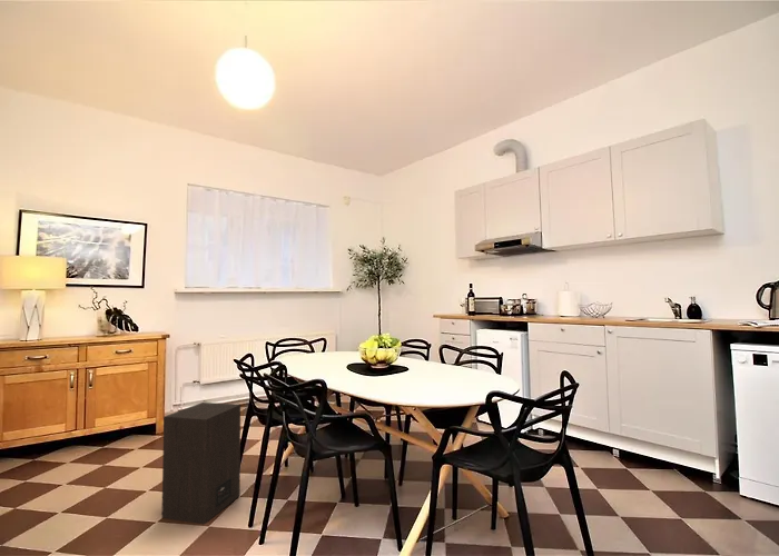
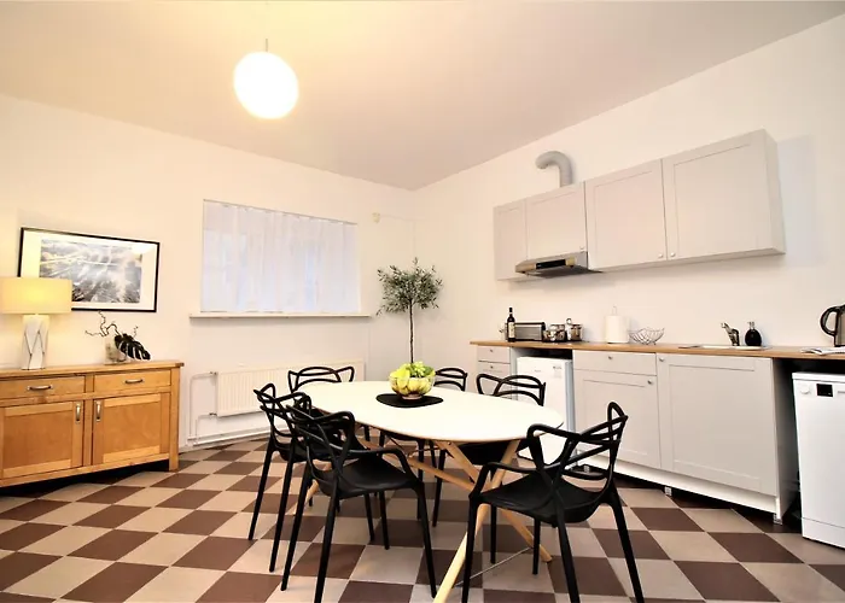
- speaker [160,401,241,525]
